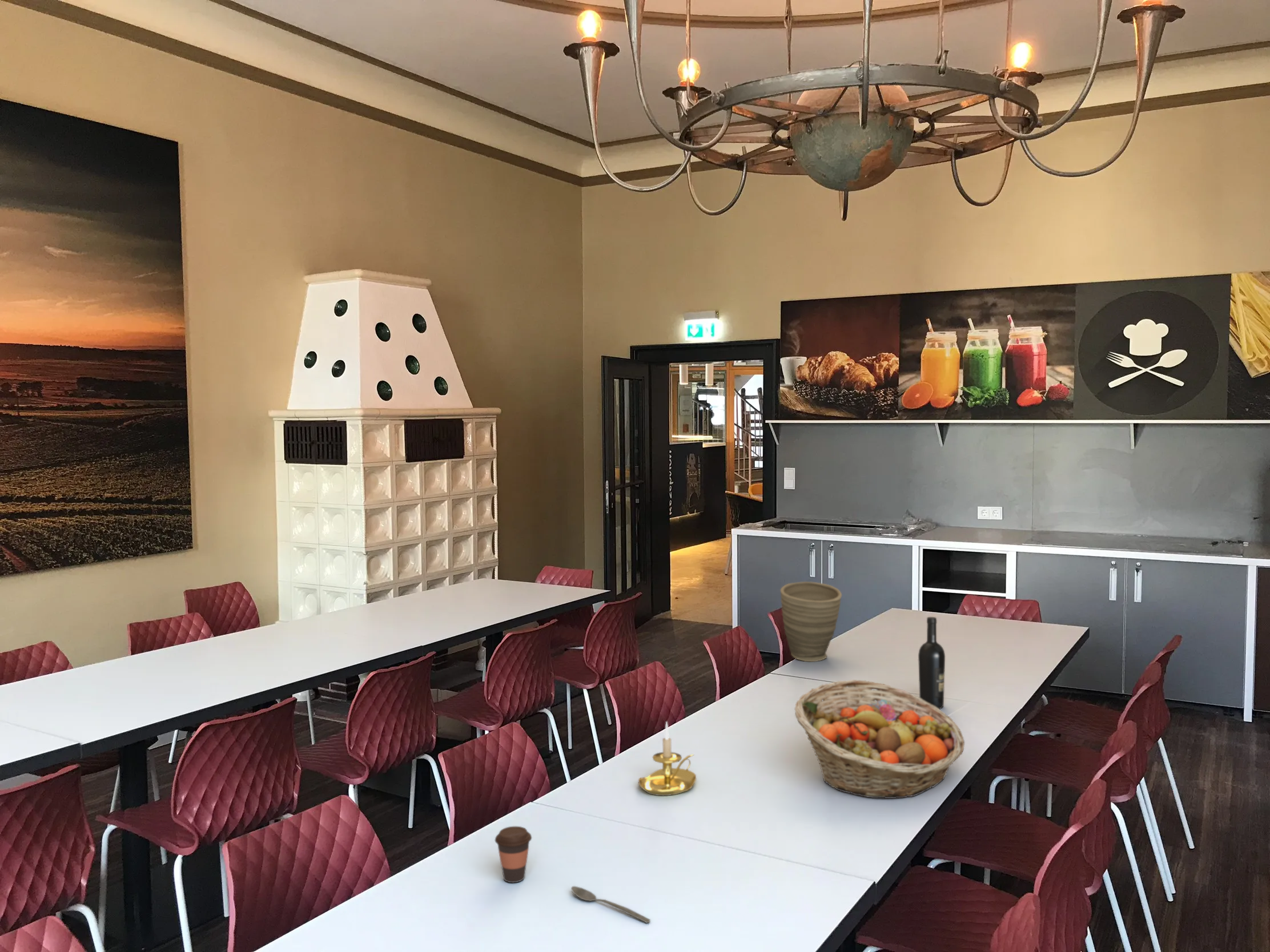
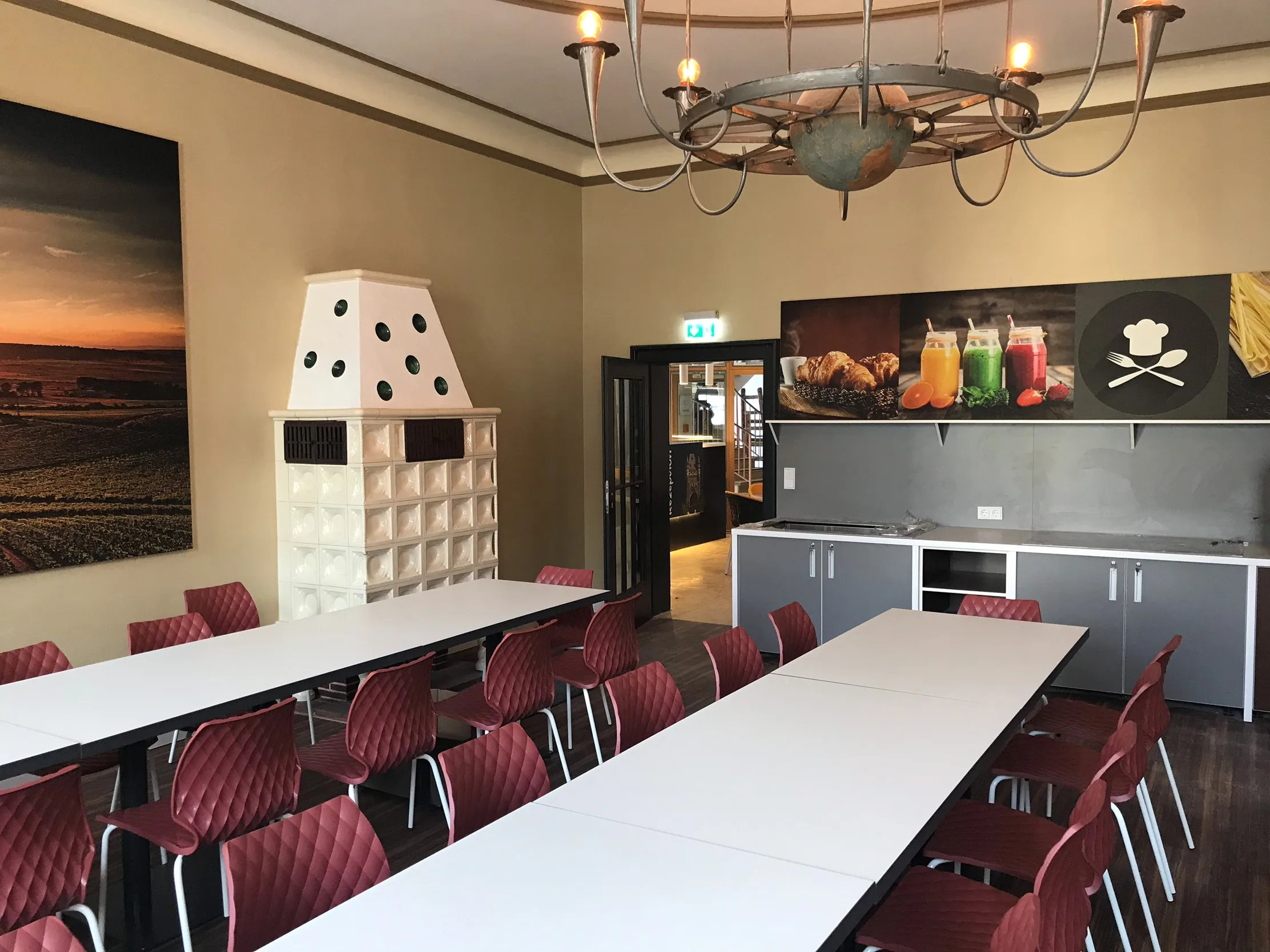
- coffee cup [495,826,532,884]
- spoon [570,886,651,923]
- candle holder [638,721,697,796]
- wine bottle [918,616,946,709]
- vase [780,581,842,662]
- fruit basket [794,679,965,799]
